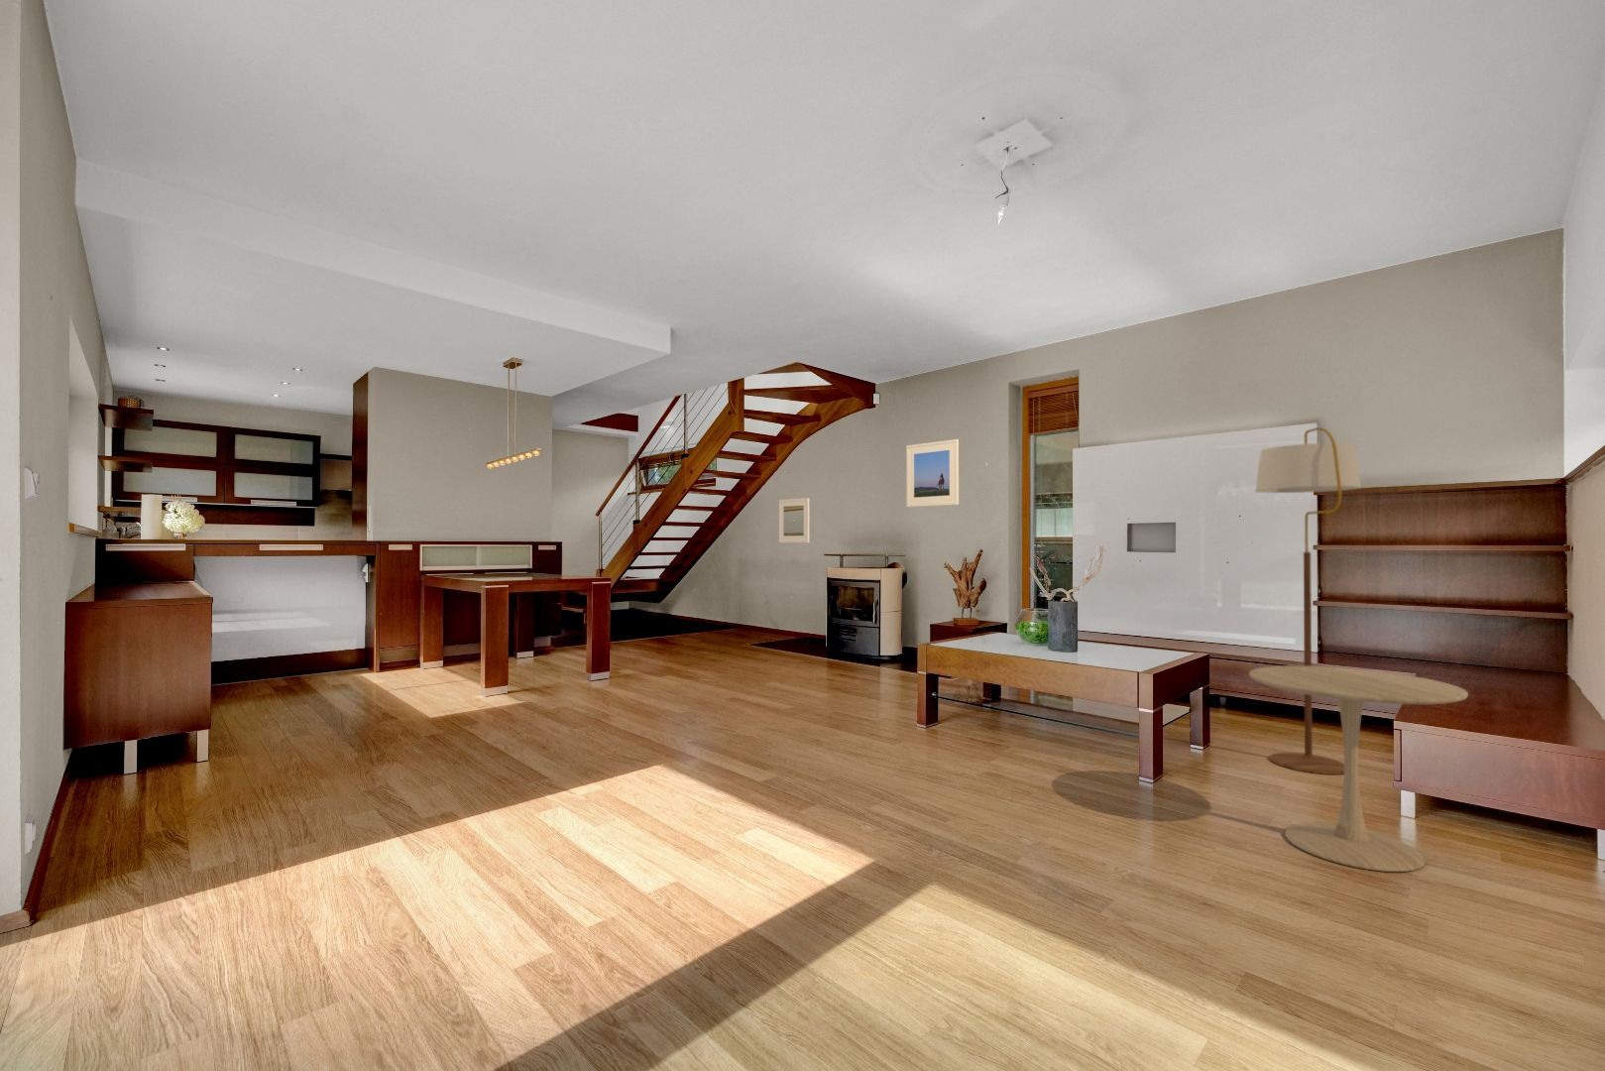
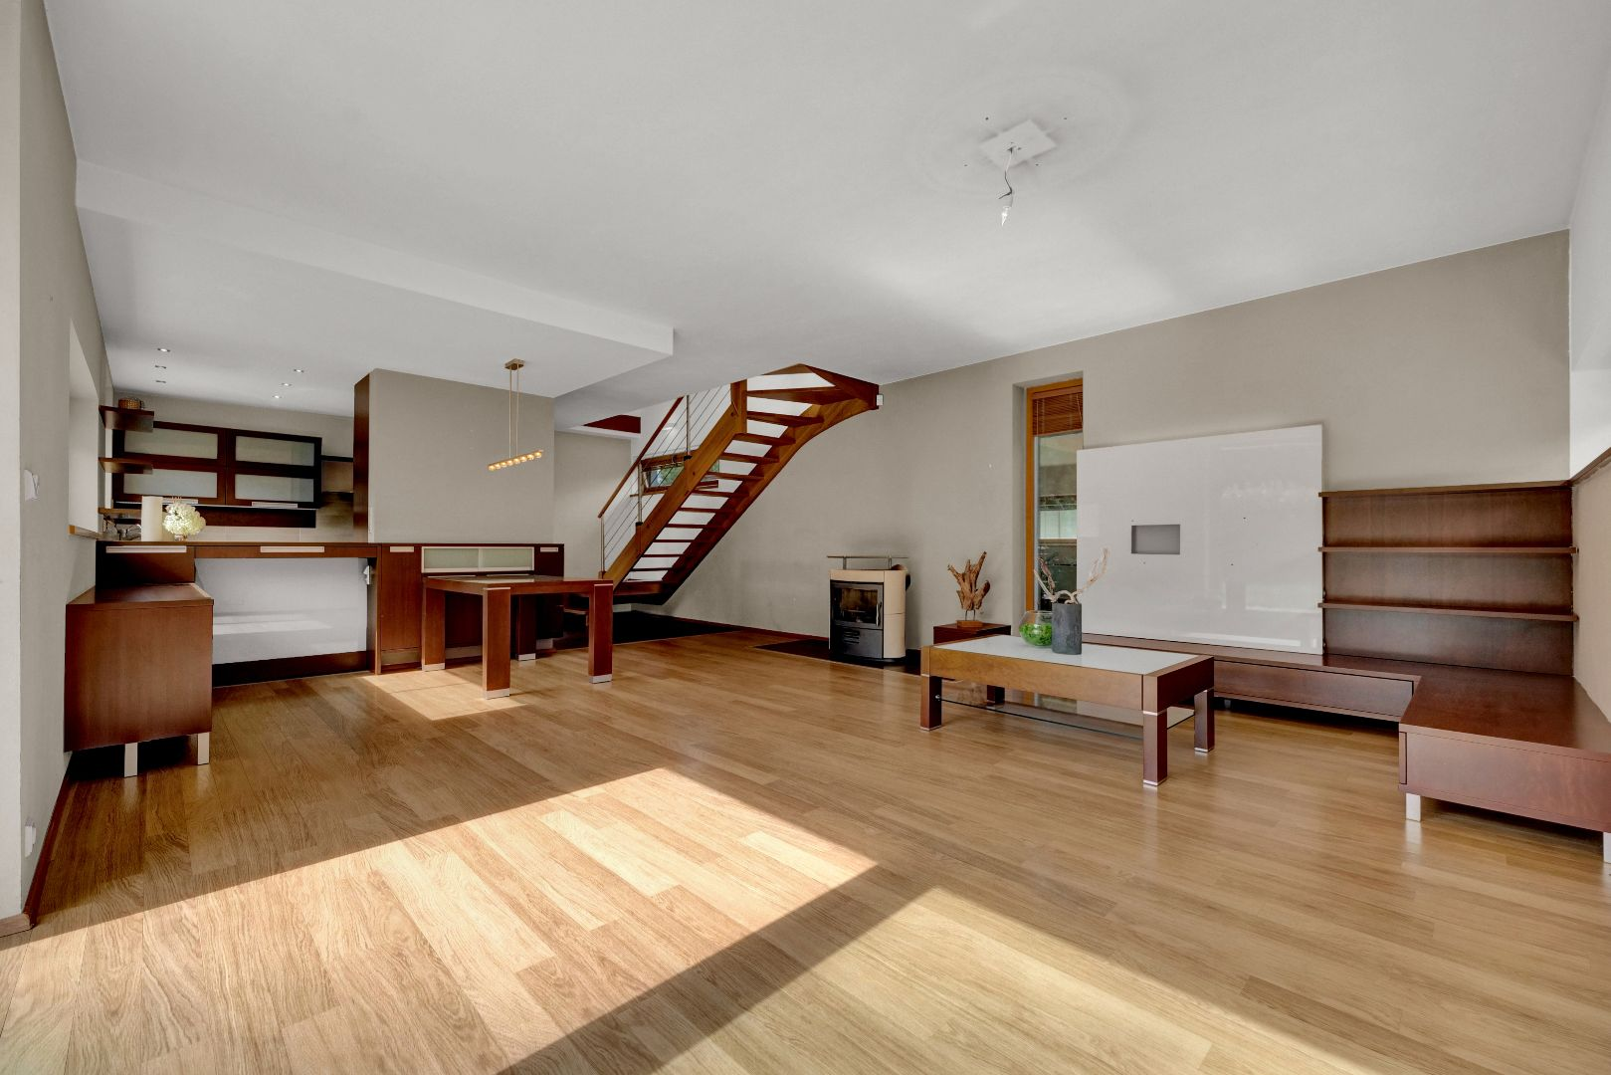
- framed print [778,497,811,544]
- floor lamp [1254,427,1362,776]
- side table [1248,665,1469,873]
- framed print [905,439,960,508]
